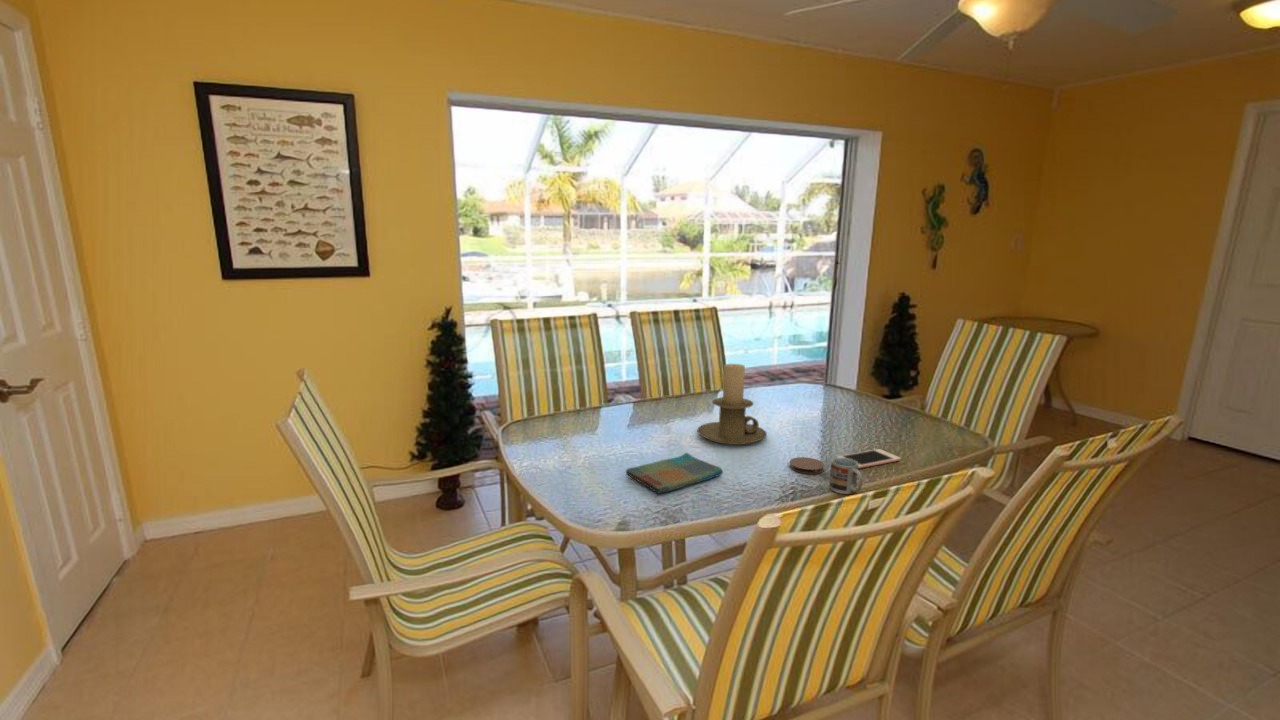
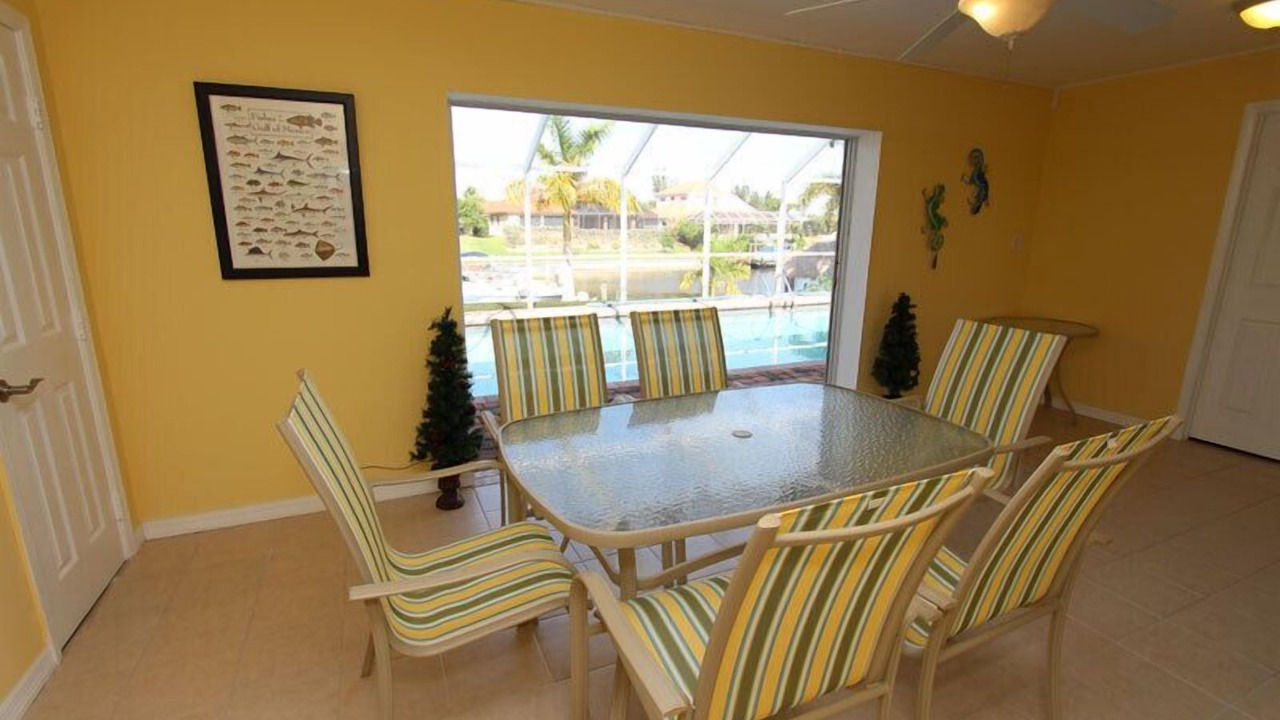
- cell phone [836,448,902,469]
- candle holder [696,363,768,446]
- coaster [789,456,825,475]
- cup [828,457,863,495]
- dish towel [625,452,724,495]
